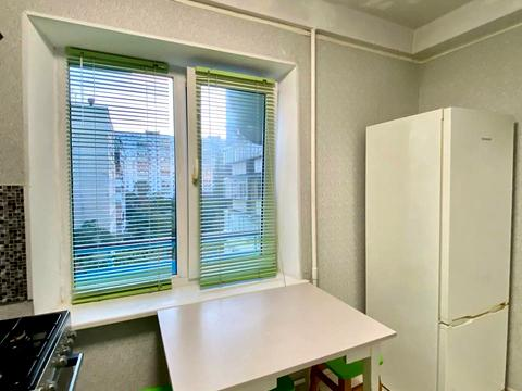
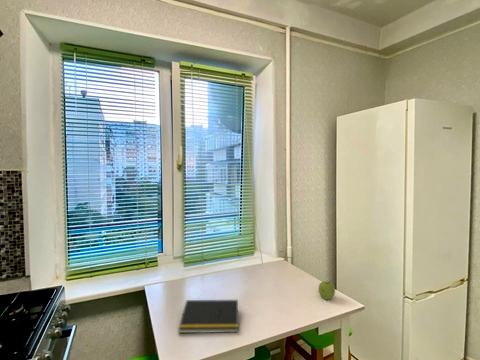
+ notepad [177,299,239,334]
+ fruit [317,280,336,301]
